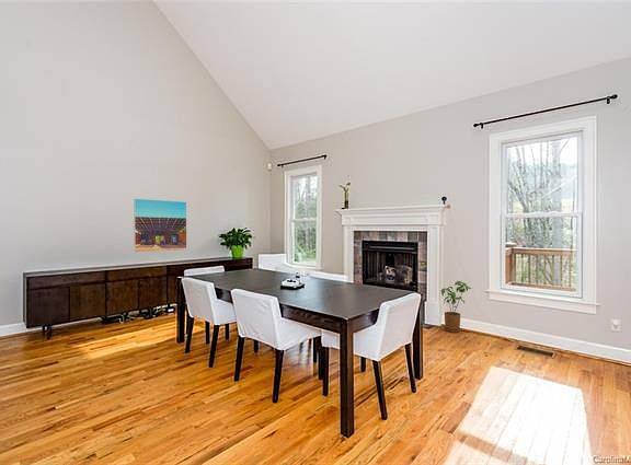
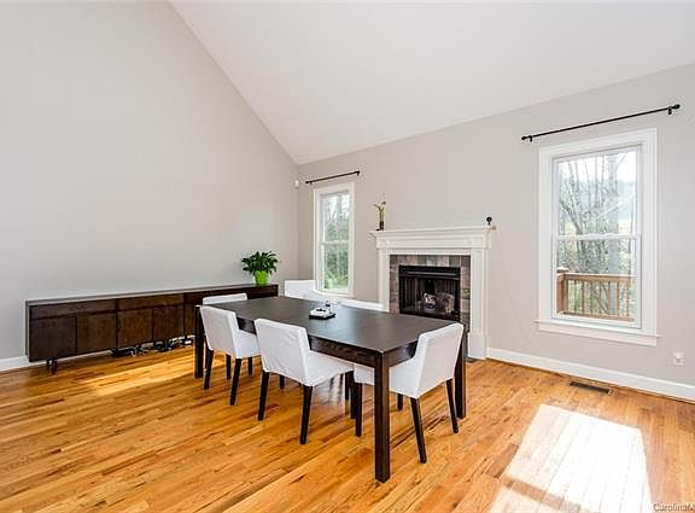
- house plant [440,280,473,334]
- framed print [133,198,187,254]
